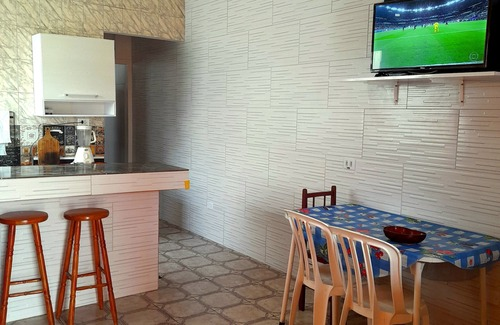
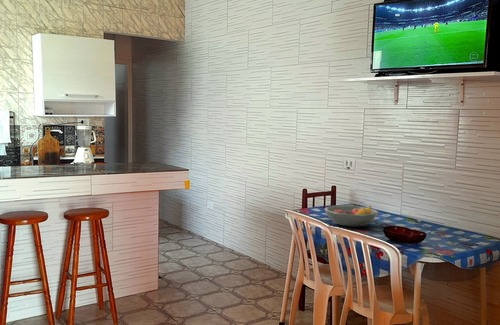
+ fruit bowl [324,204,379,228]
